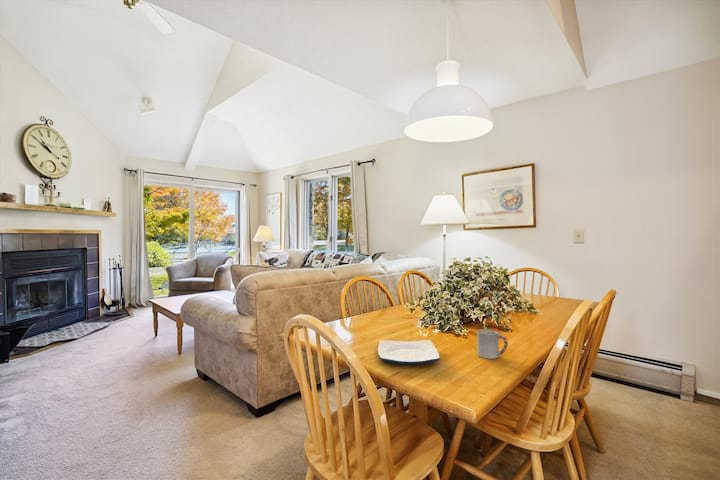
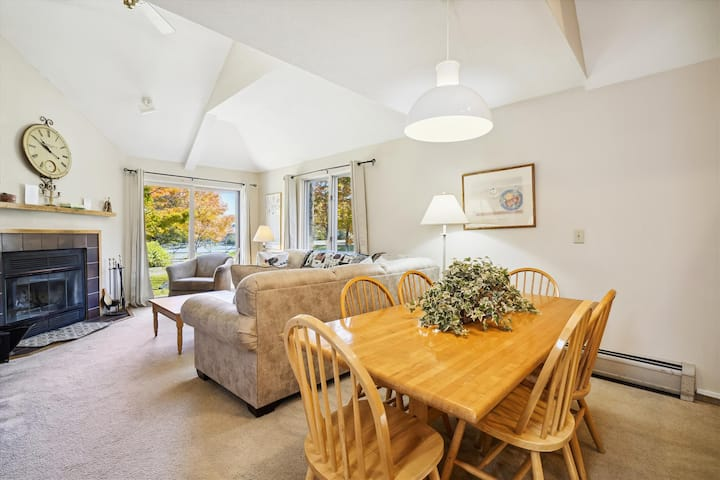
- cup [476,328,509,360]
- plate [377,339,441,365]
